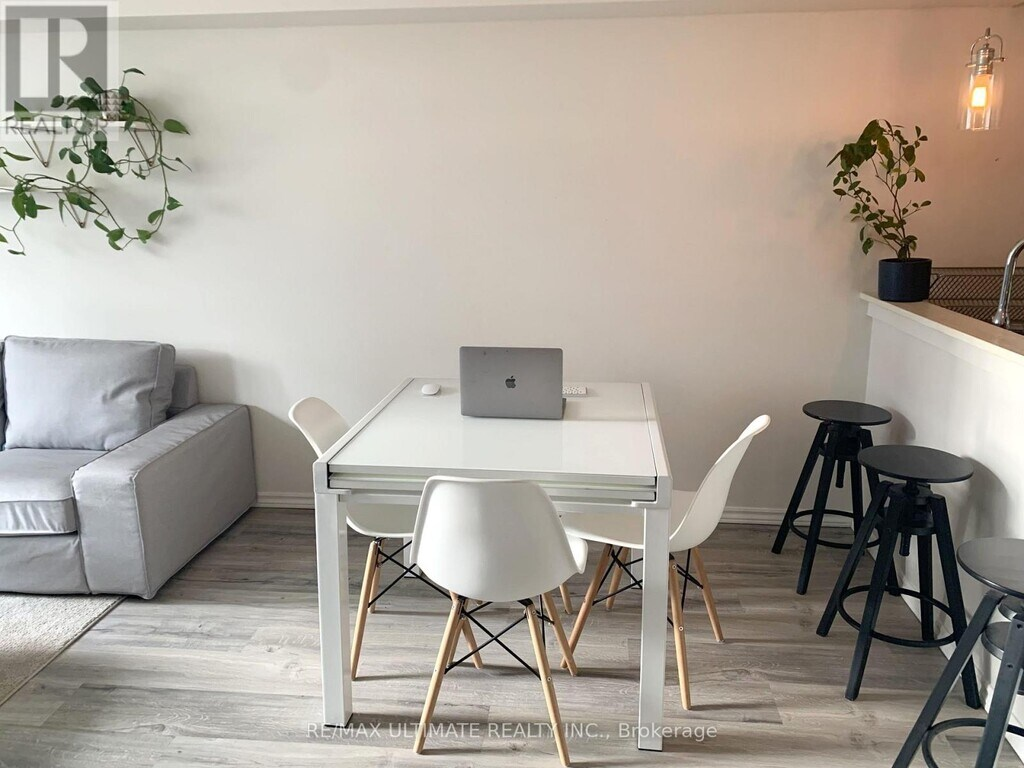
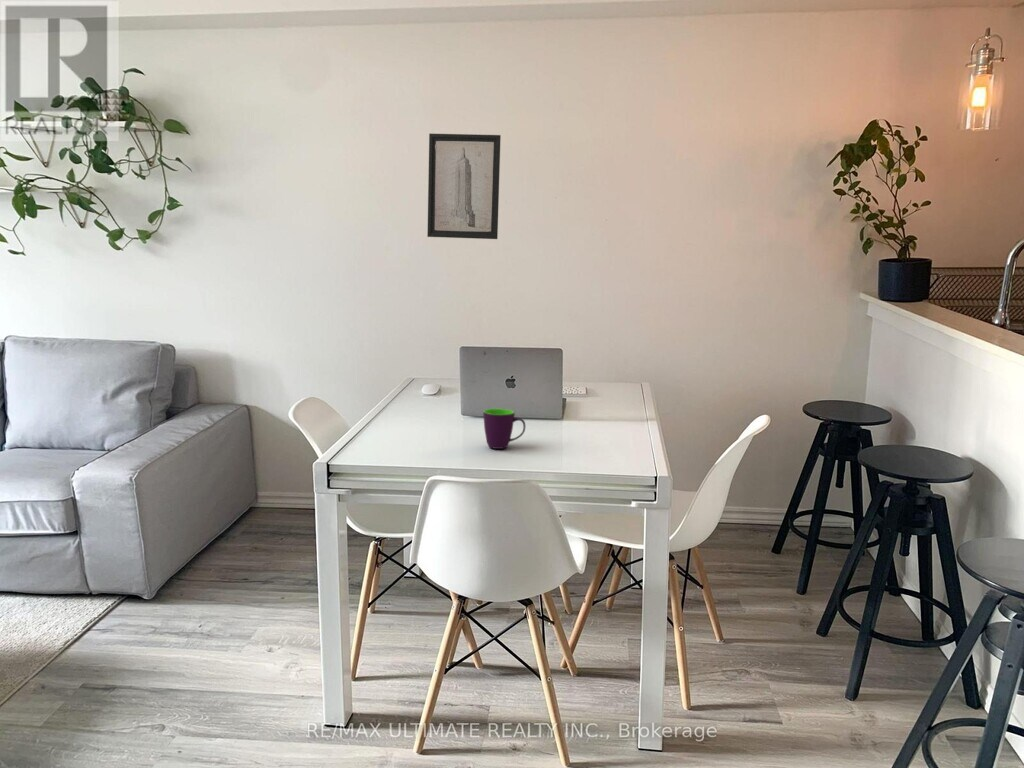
+ wall art [426,133,502,240]
+ mug [482,408,526,450]
